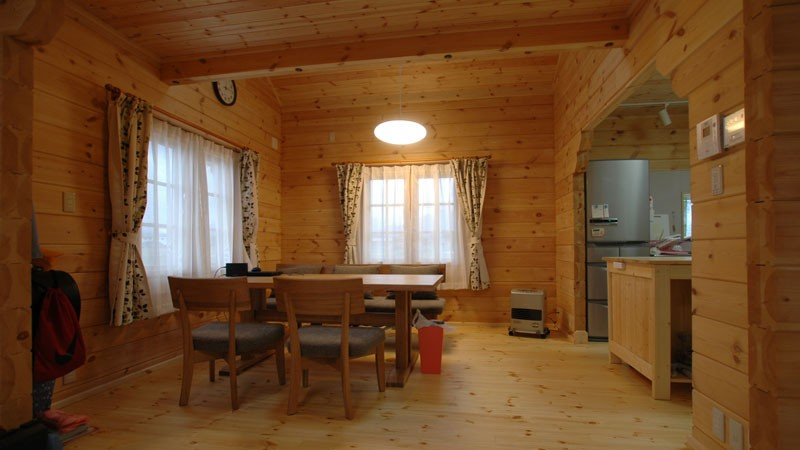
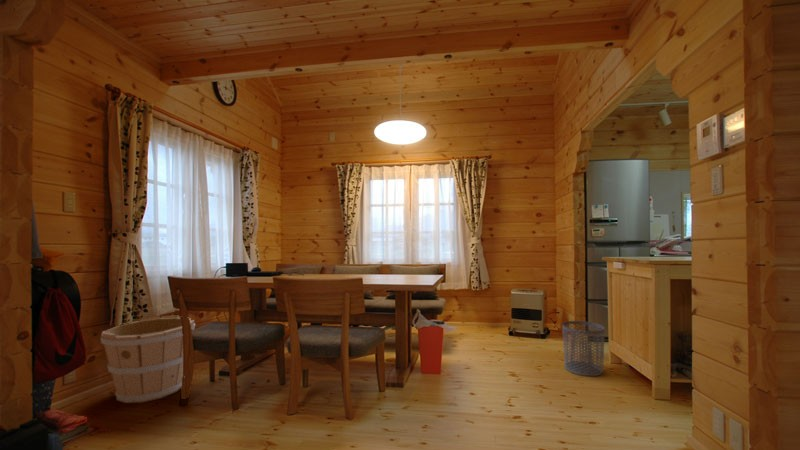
+ waste bin [561,320,606,377]
+ wooden bucket [99,315,196,404]
